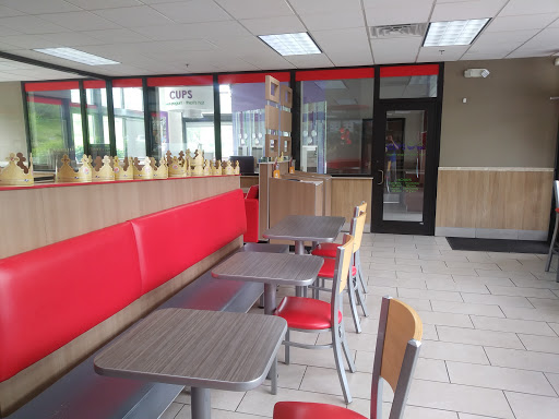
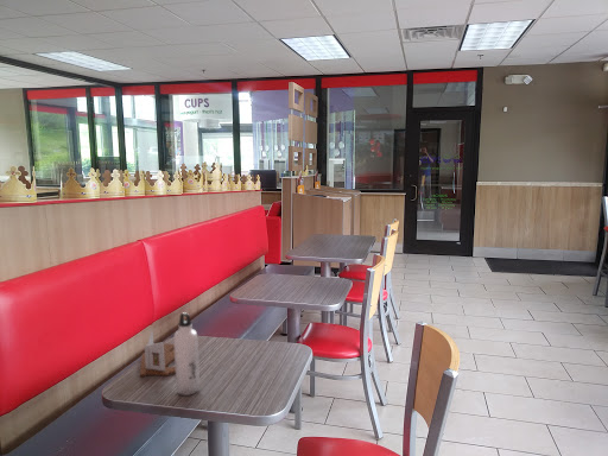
+ water bottle [173,311,201,397]
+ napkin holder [139,328,176,378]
